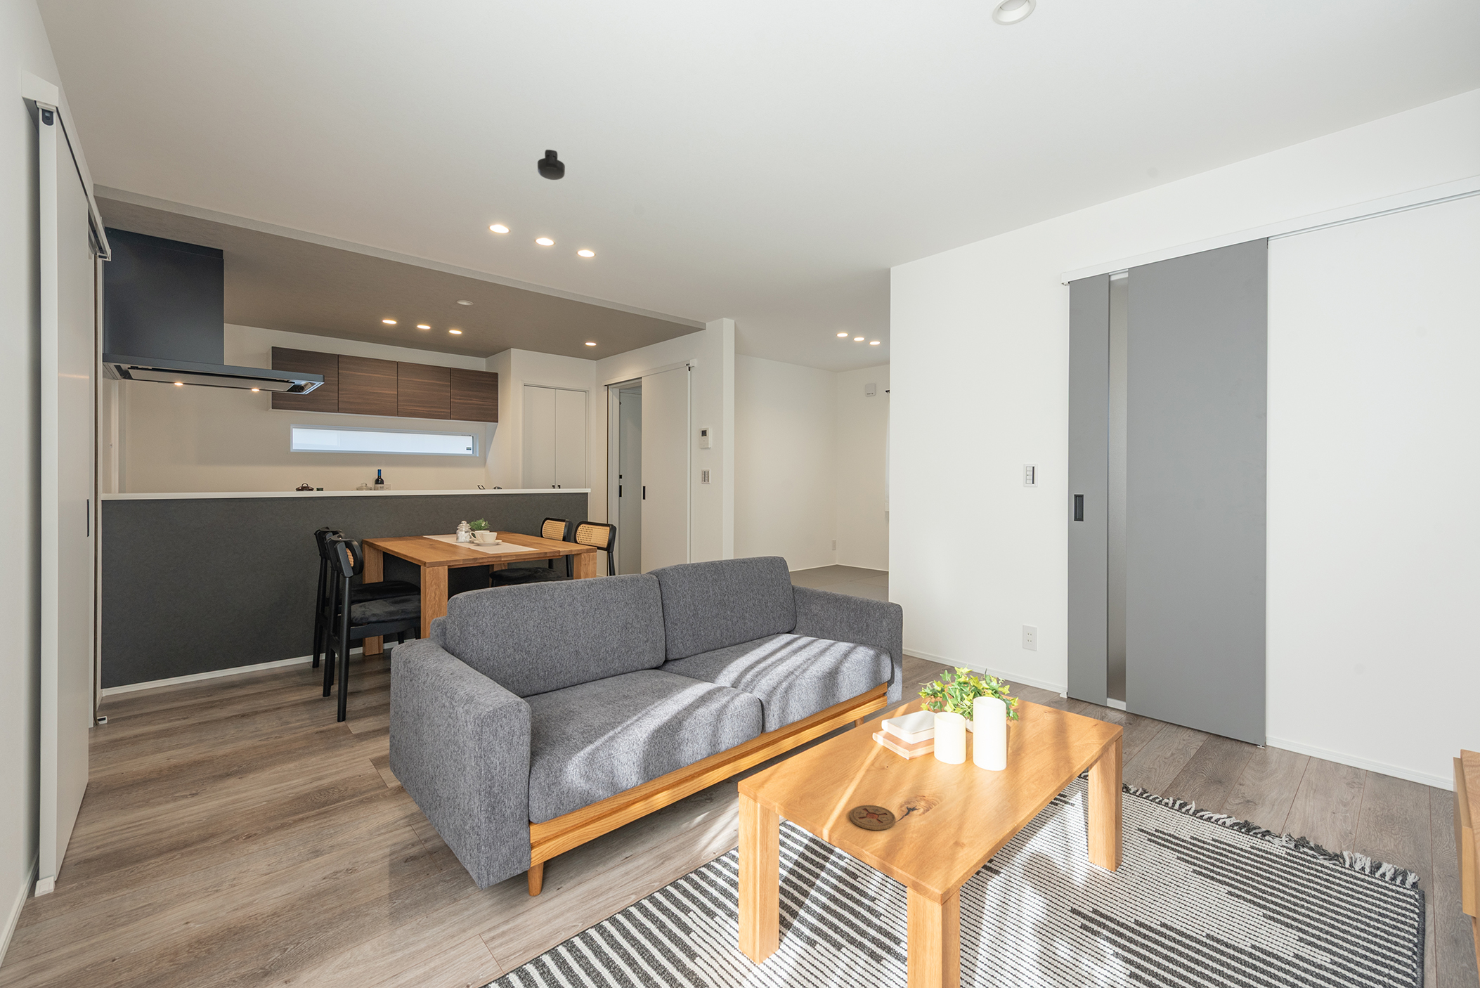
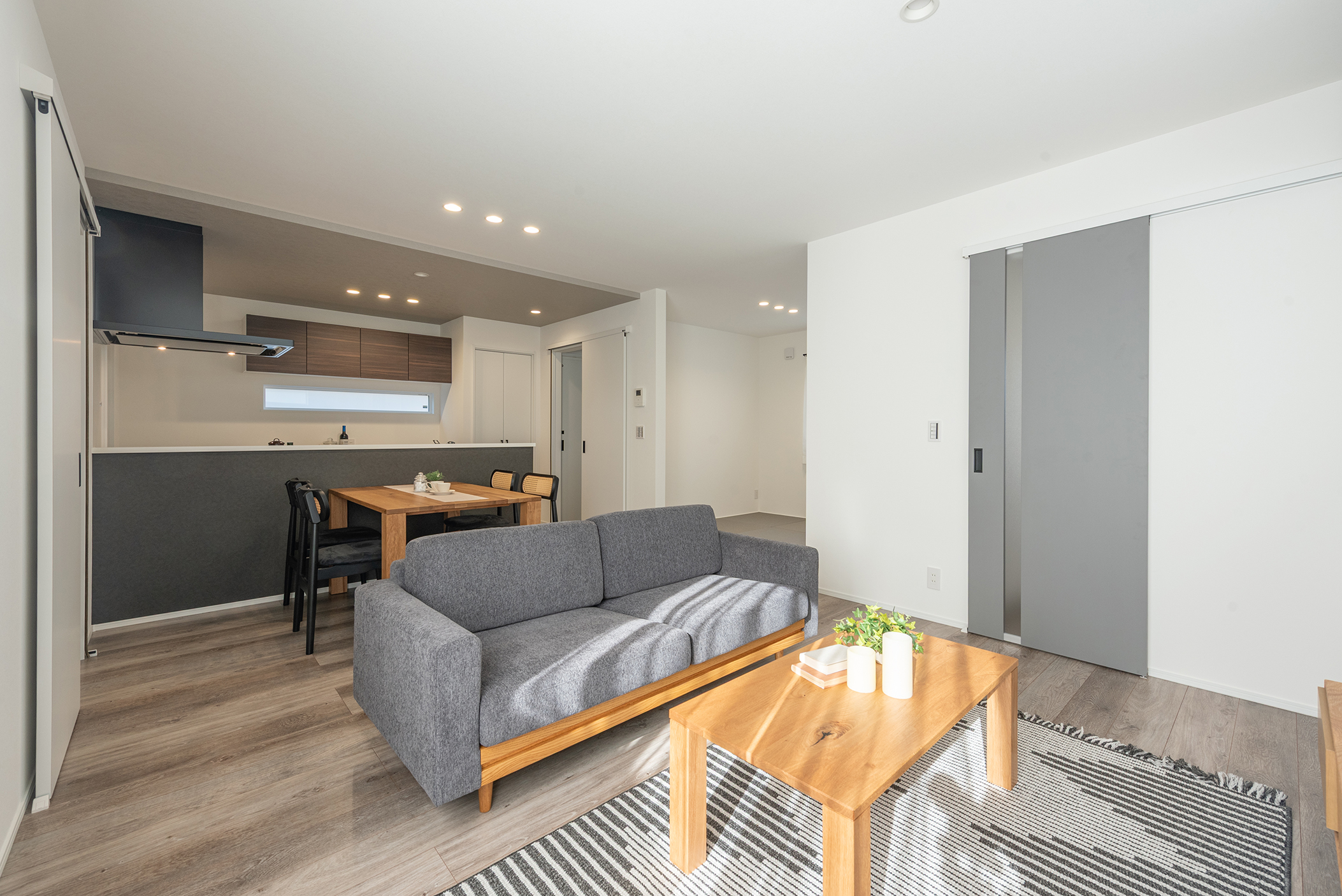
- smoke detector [537,149,566,181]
- coaster [849,805,895,830]
